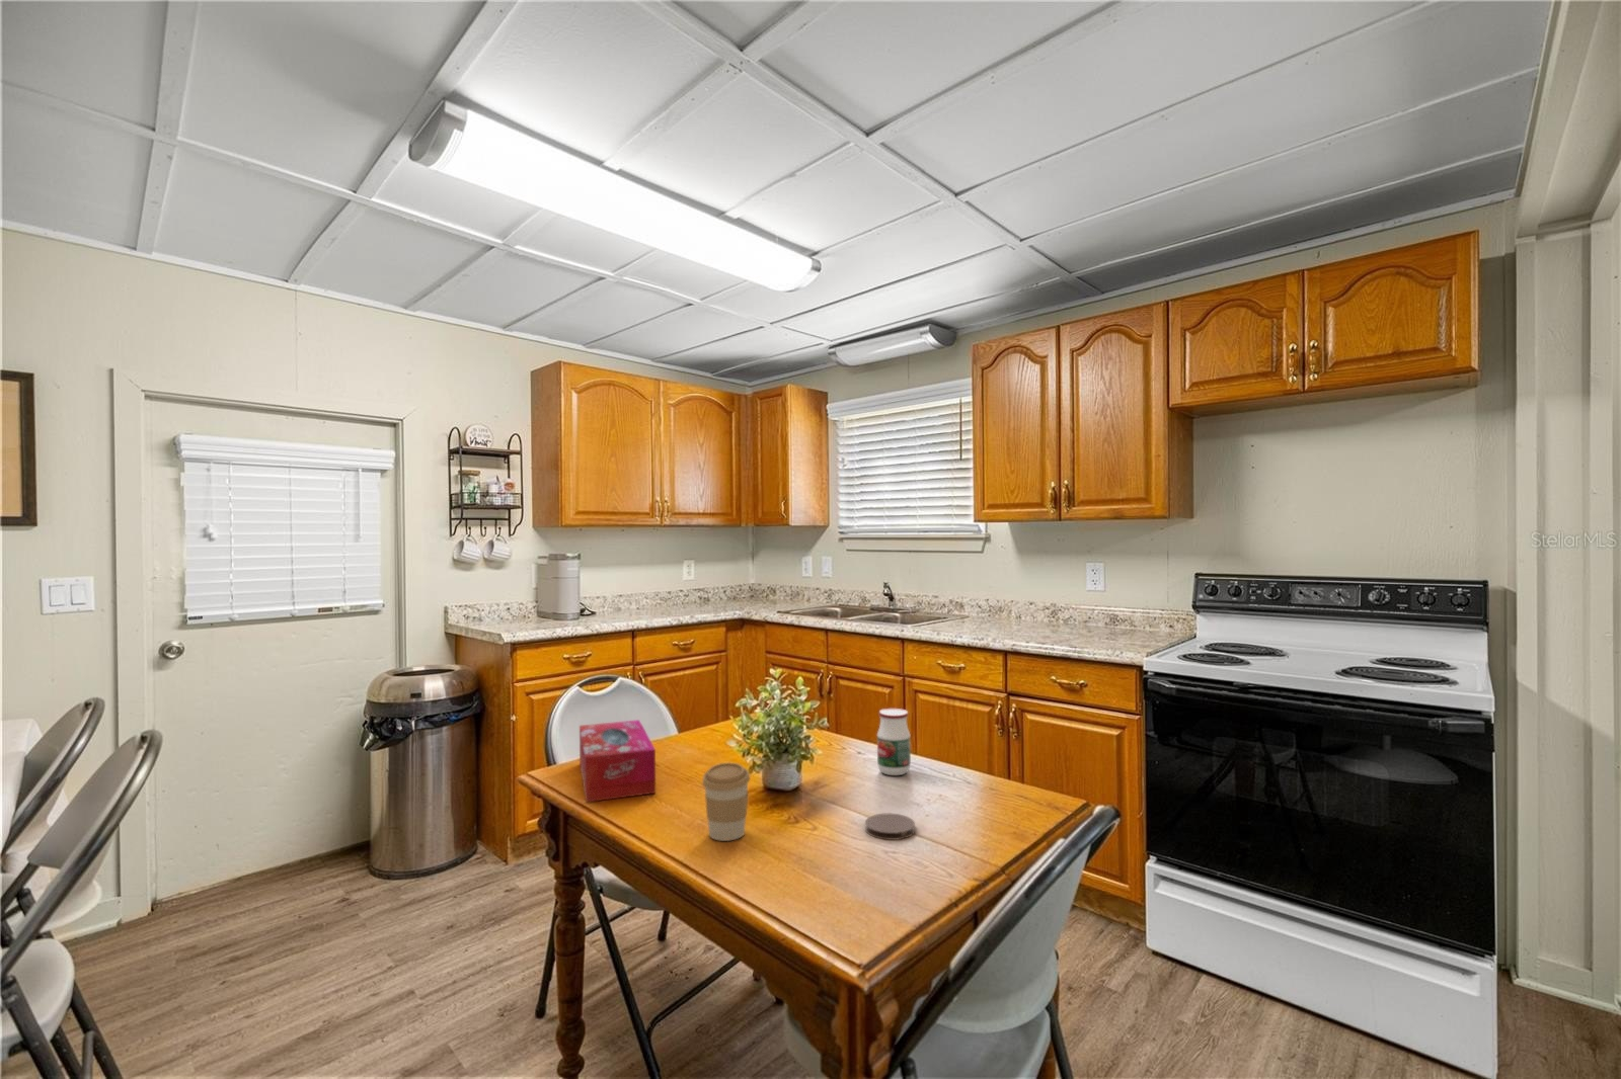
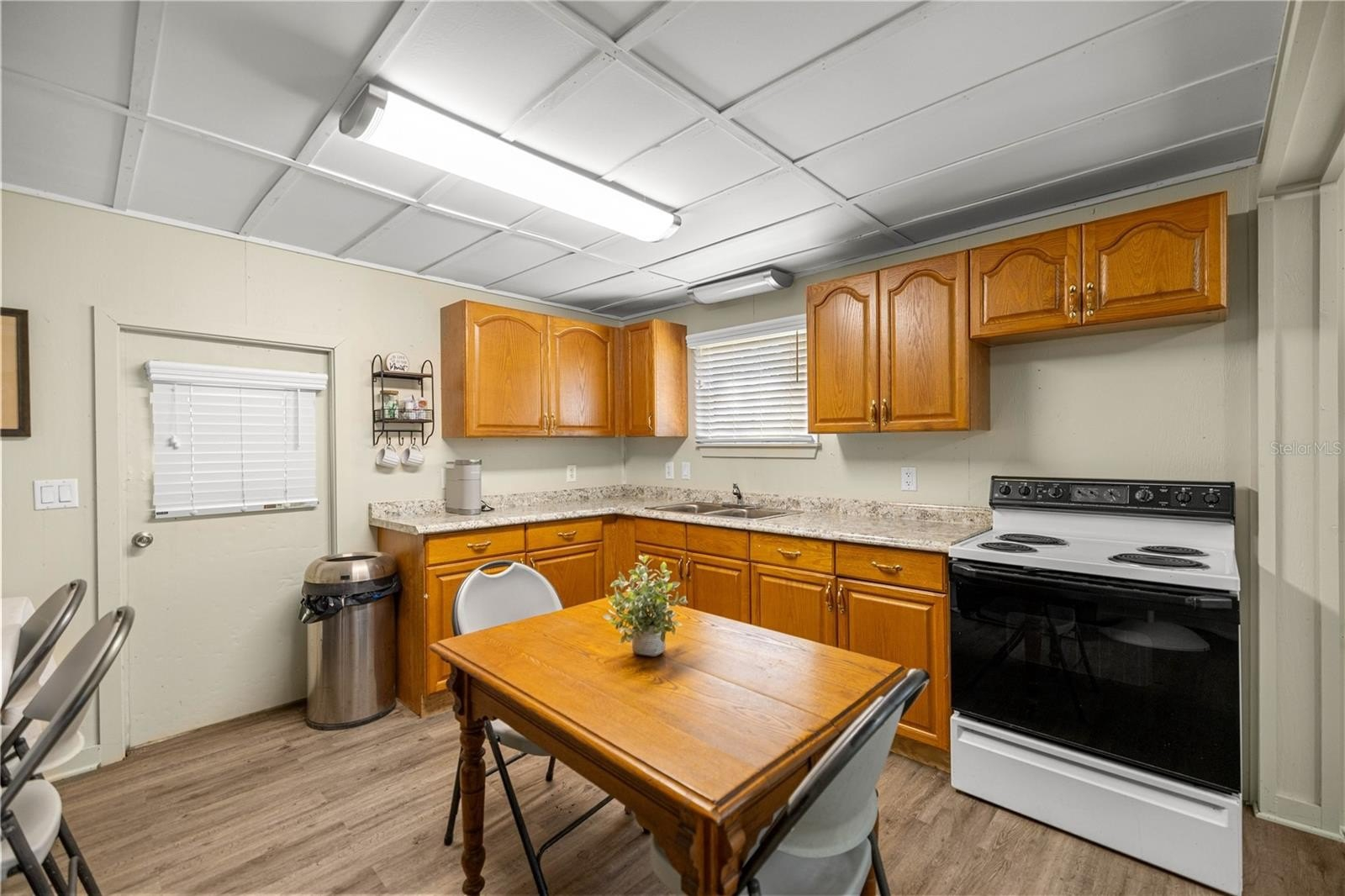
- jar [876,708,912,777]
- coffee cup [701,761,751,842]
- tissue box [578,719,657,803]
- coaster [864,812,916,841]
